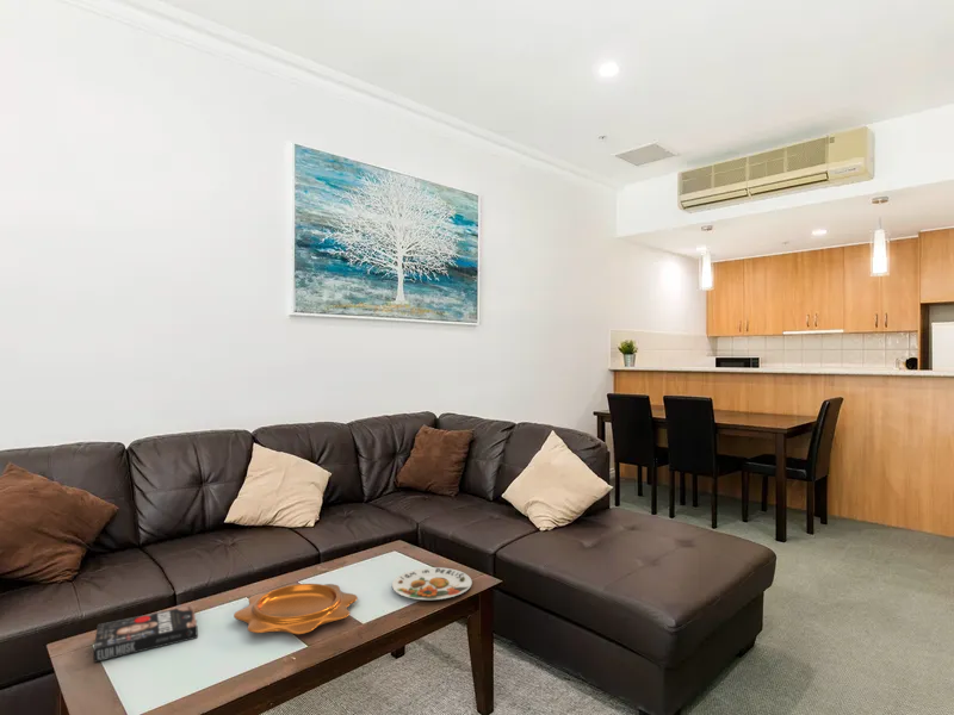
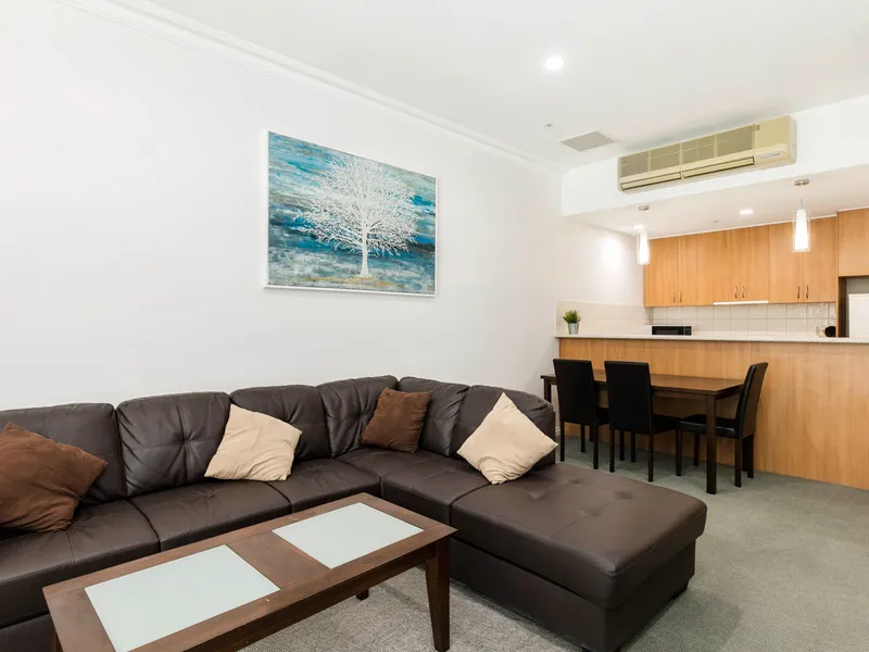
- book [93,604,198,664]
- decorative bowl [233,583,359,635]
- plate [391,566,473,601]
